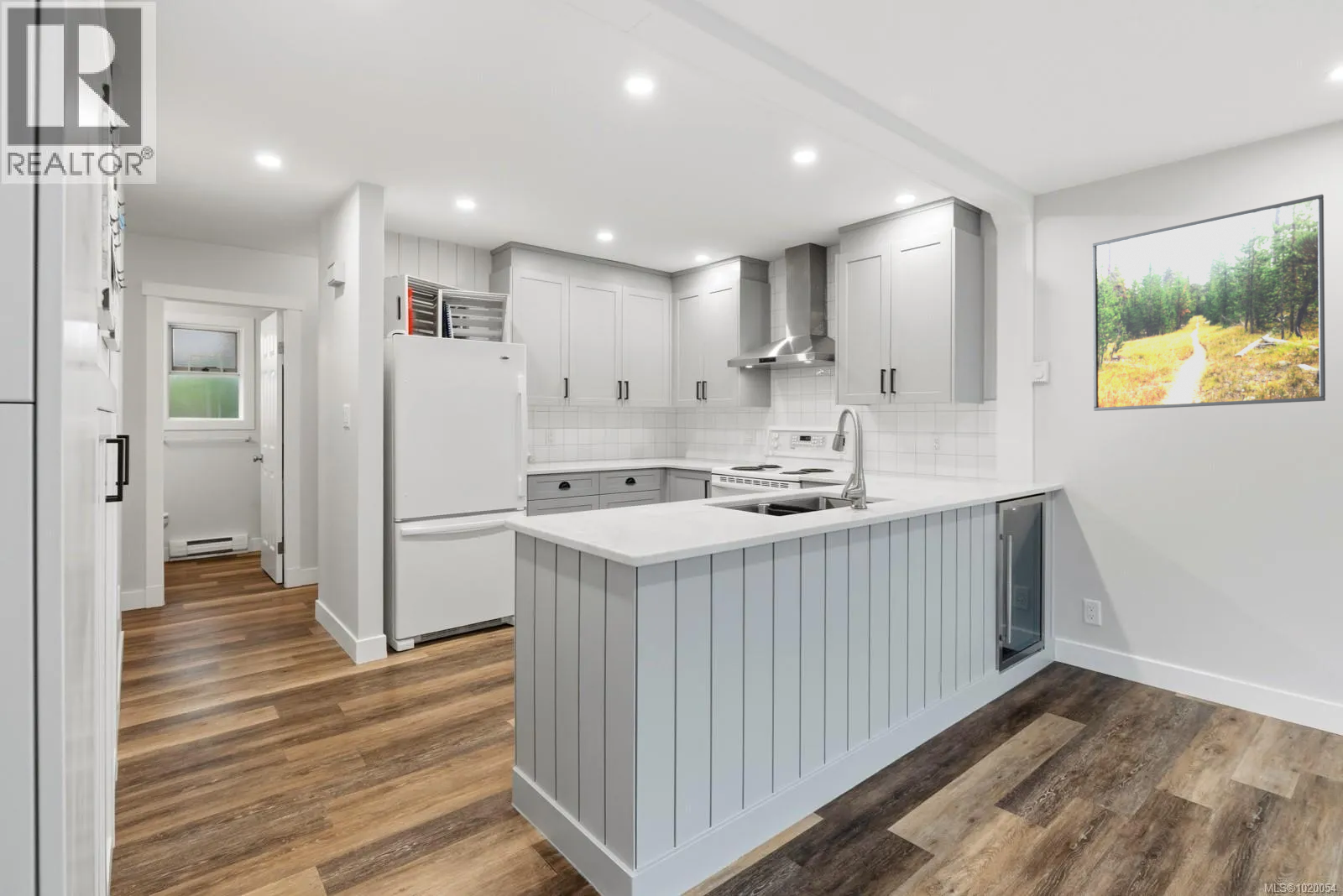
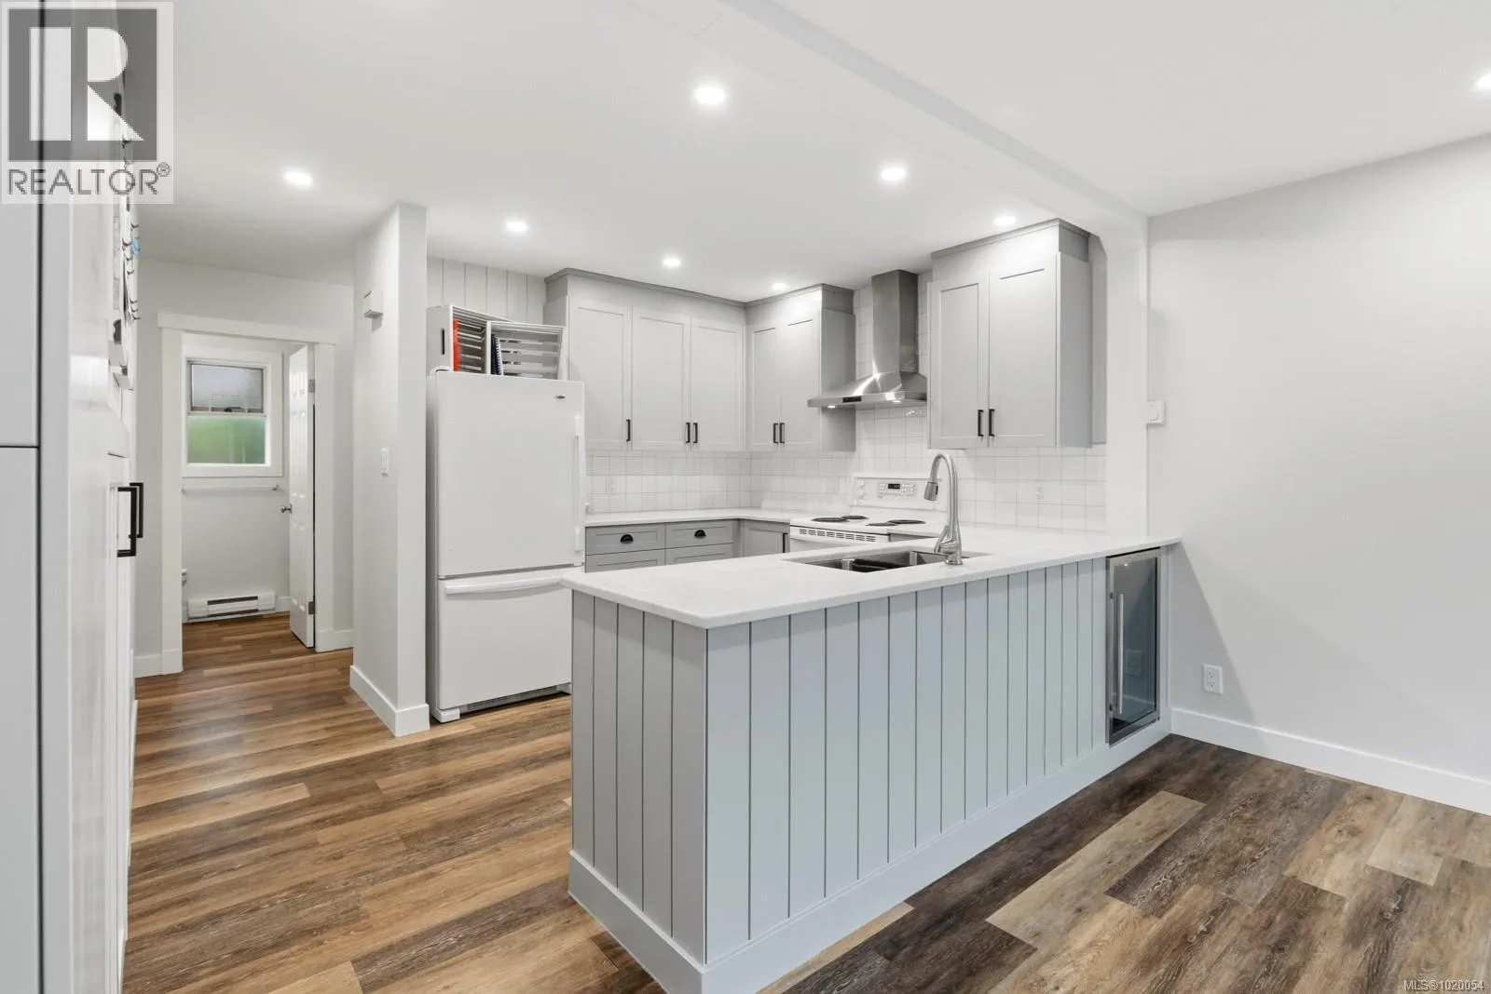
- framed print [1091,194,1326,412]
